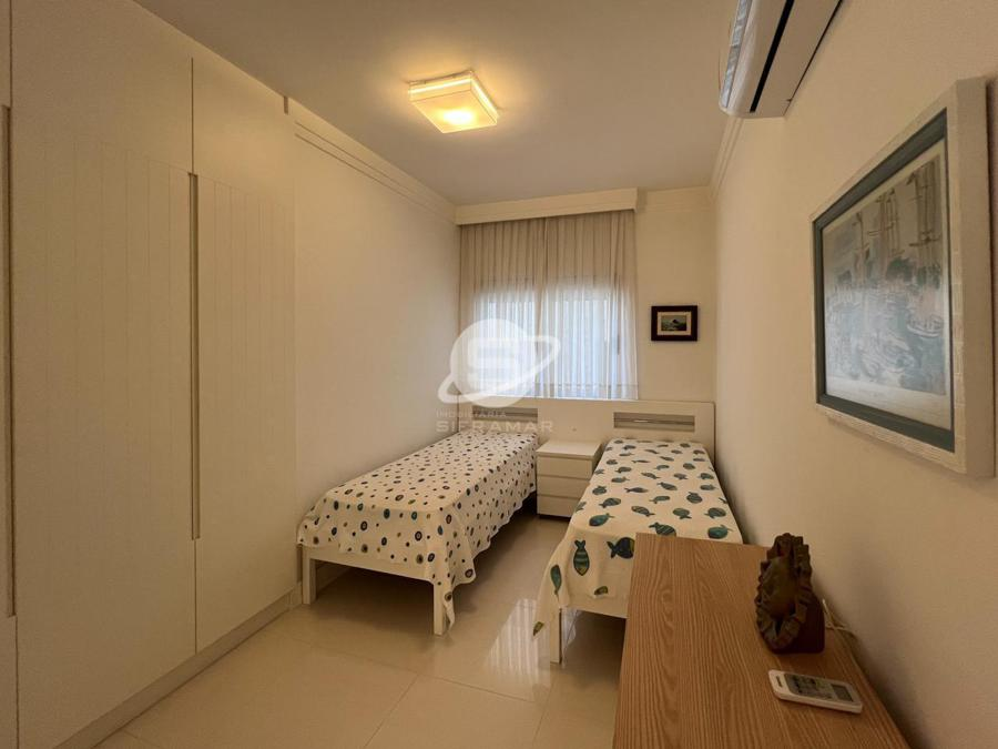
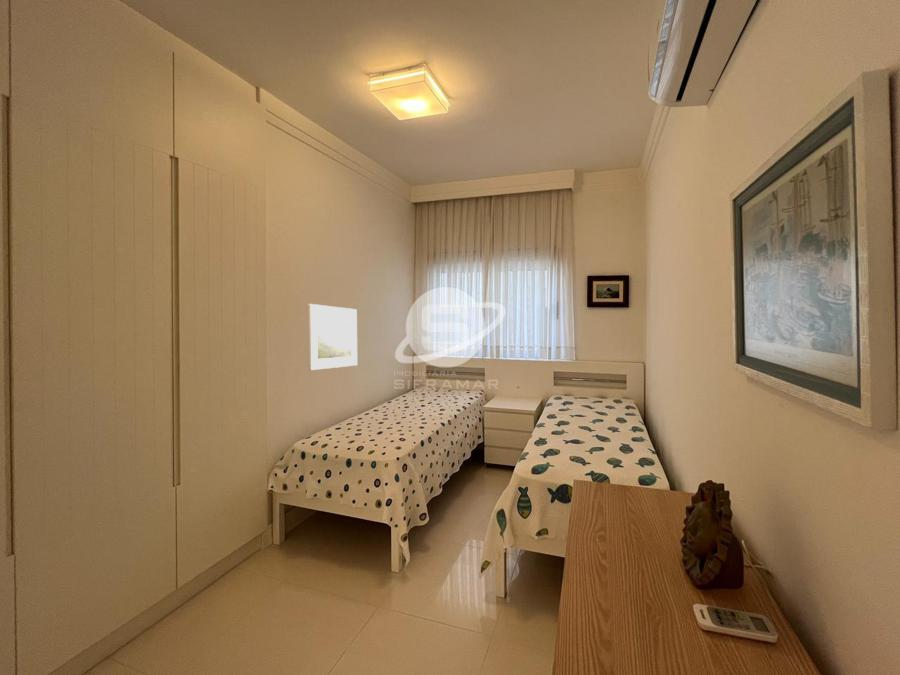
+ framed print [307,303,358,371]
